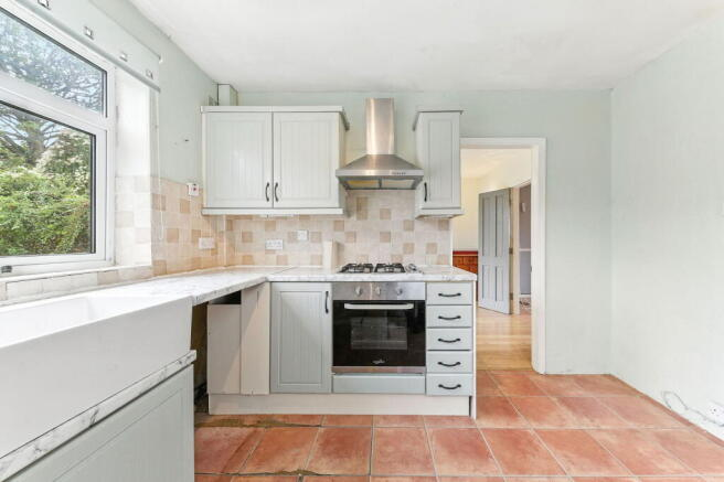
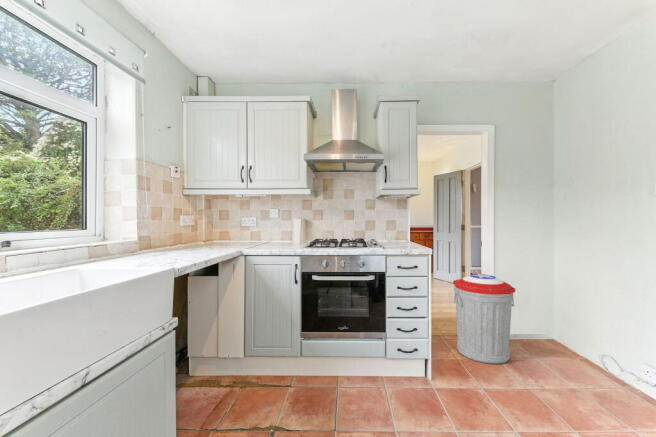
+ trash can [452,273,517,365]
